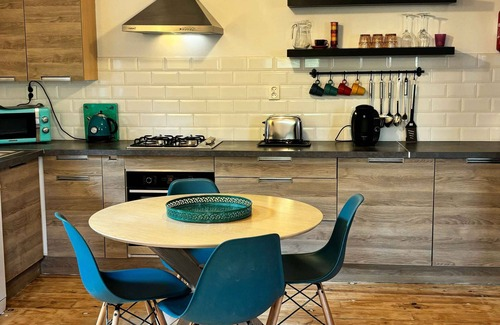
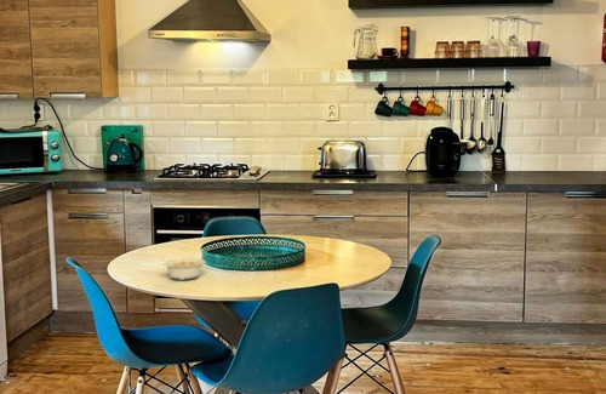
+ legume [154,257,206,281]
